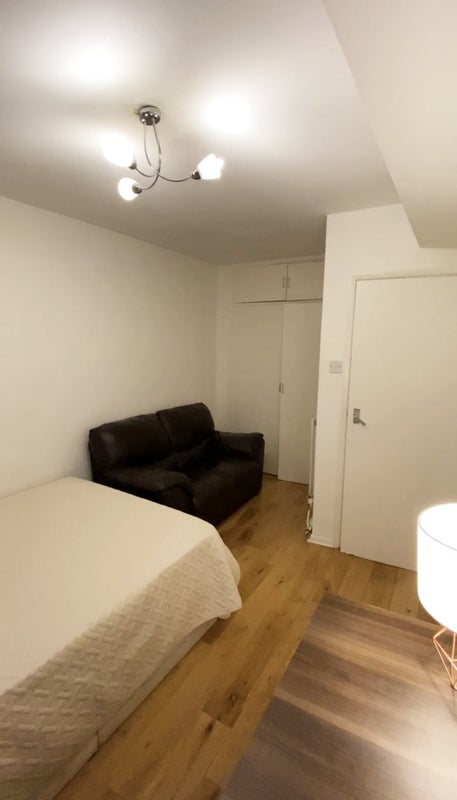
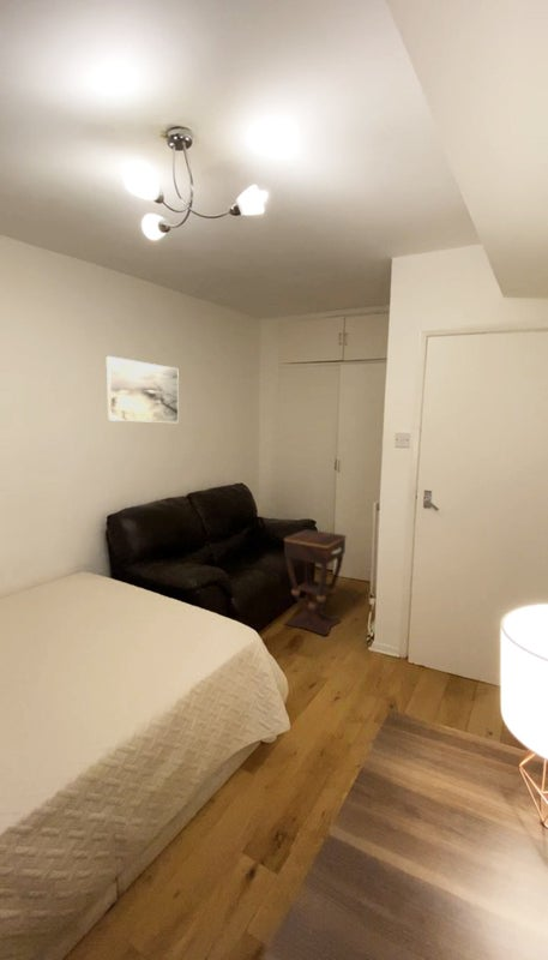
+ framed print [104,355,180,424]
+ side table [283,528,348,637]
